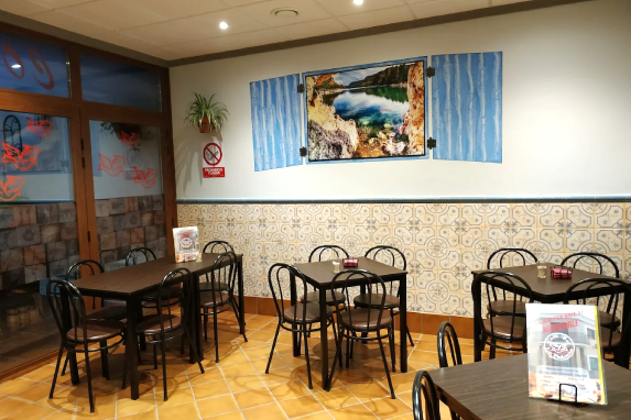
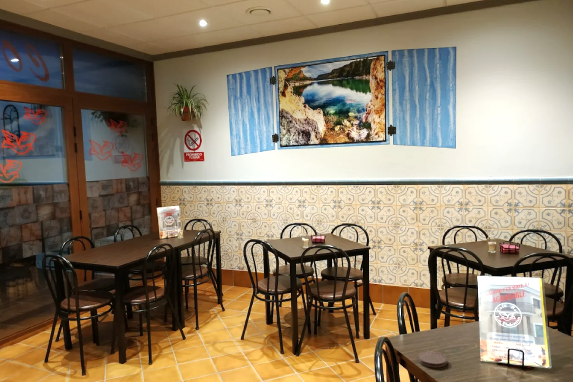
+ coaster [418,350,448,368]
